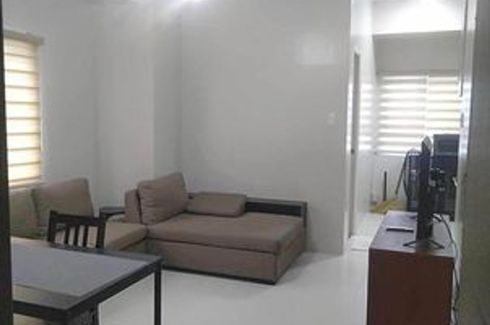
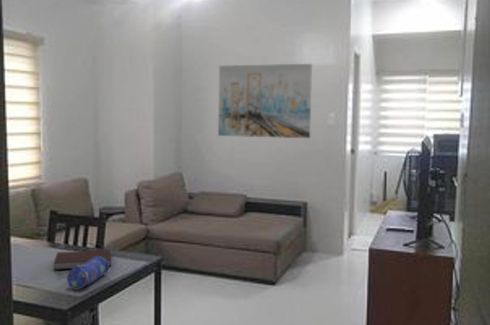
+ notebook [53,249,112,271]
+ pencil case [66,256,110,290]
+ wall art [217,63,313,139]
